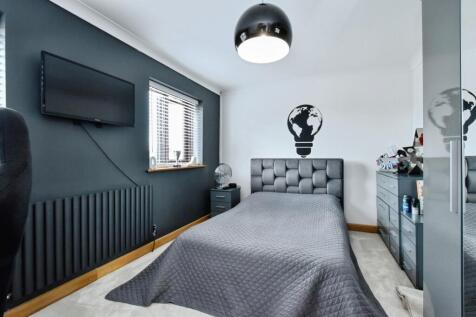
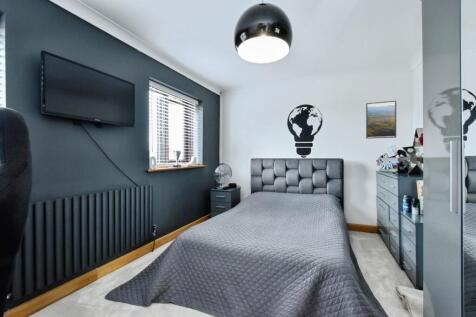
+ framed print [365,100,397,140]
